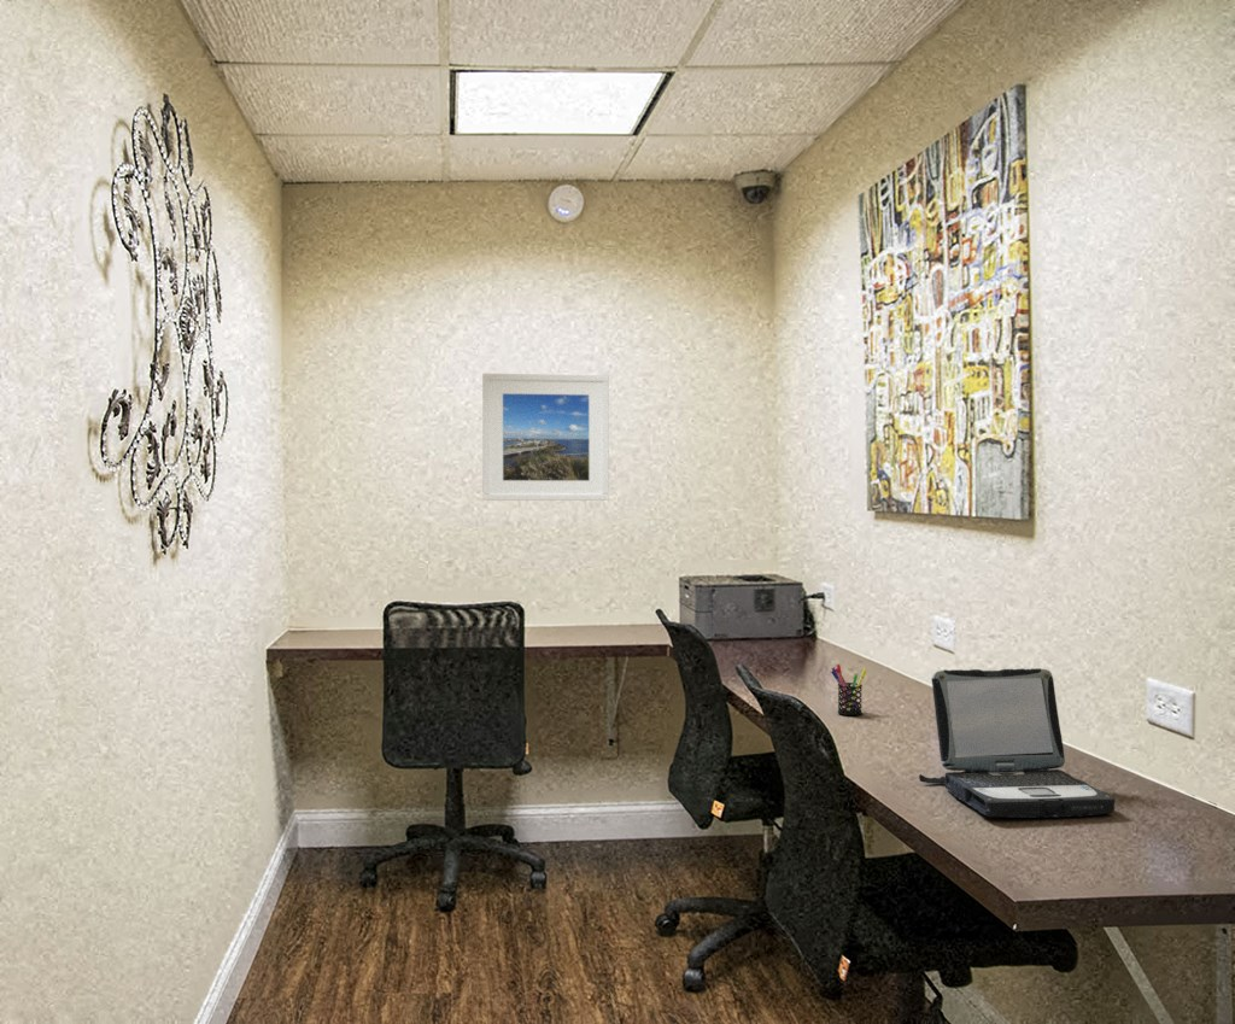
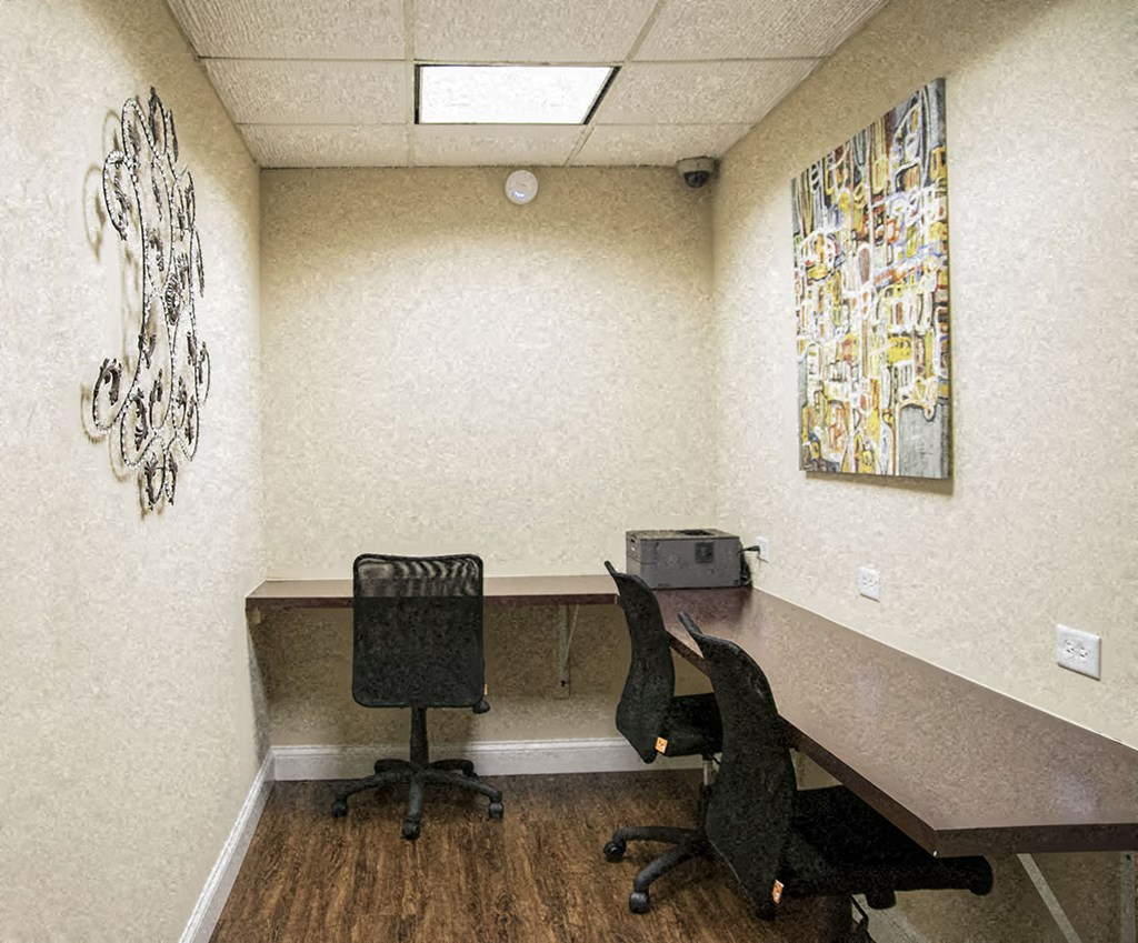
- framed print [481,373,610,502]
- pen holder [830,663,868,716]
- laptop [918,667,1116,819]
